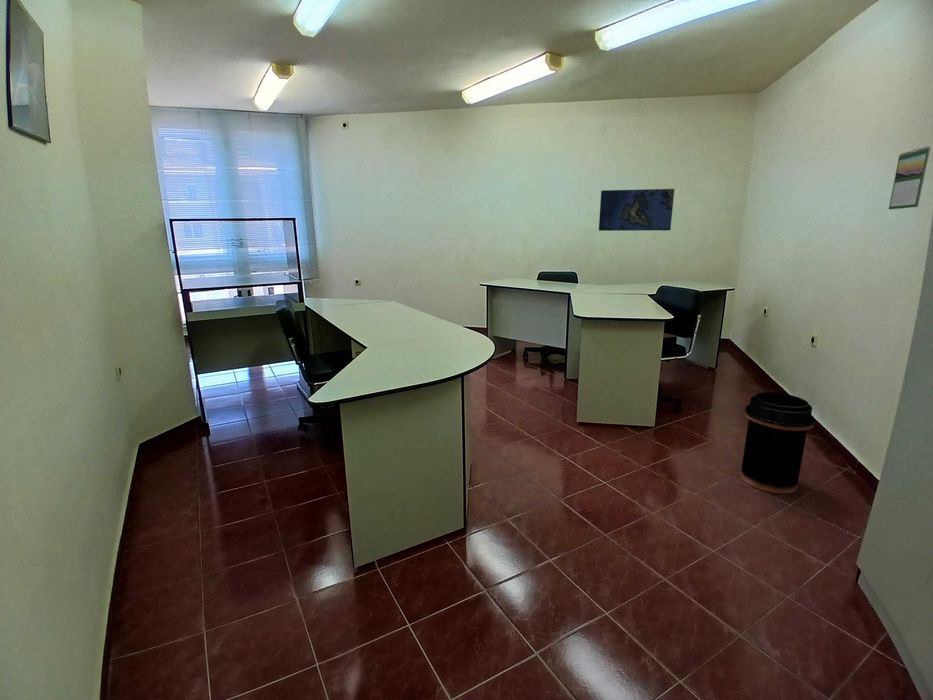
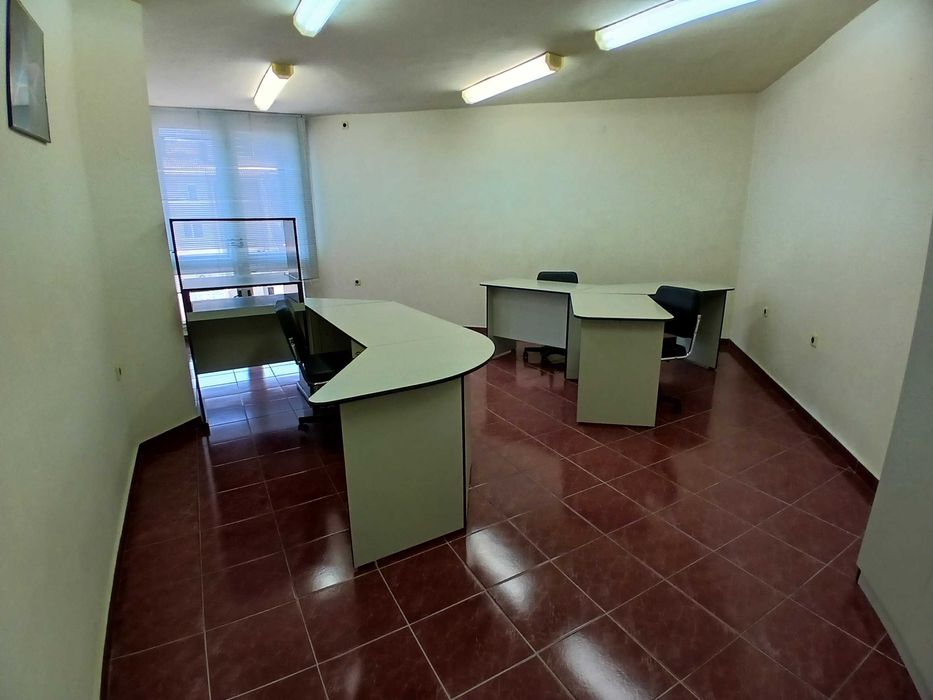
- trash can [740,391,816,495]
- map [598,188,675,232]
- calendar [888,146,931,210]
